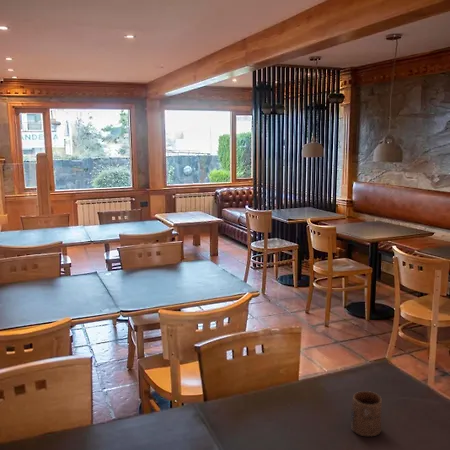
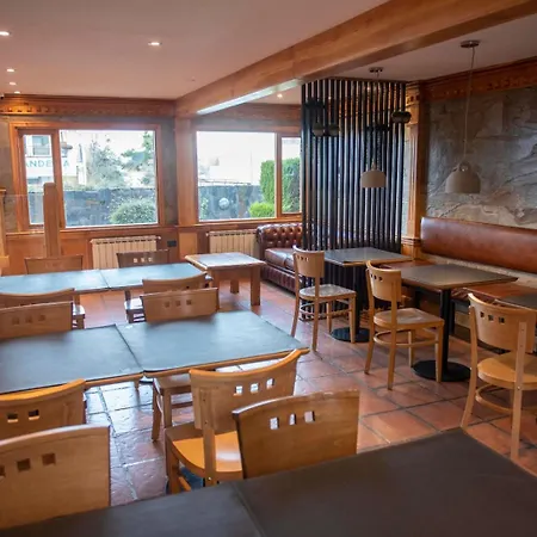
- cup [350,390,383,437]
